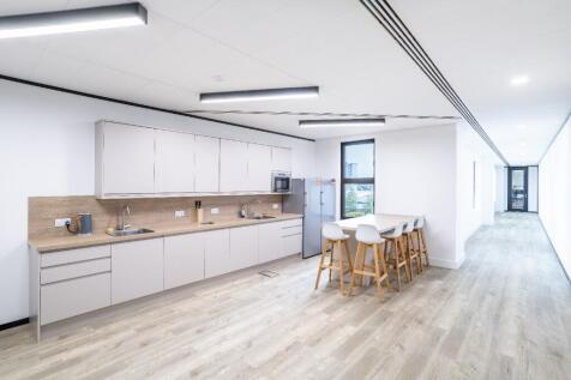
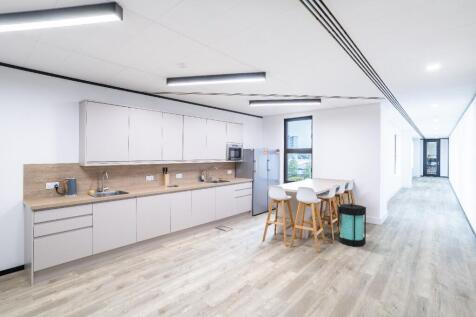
+ lantern [336,202,367,248]
